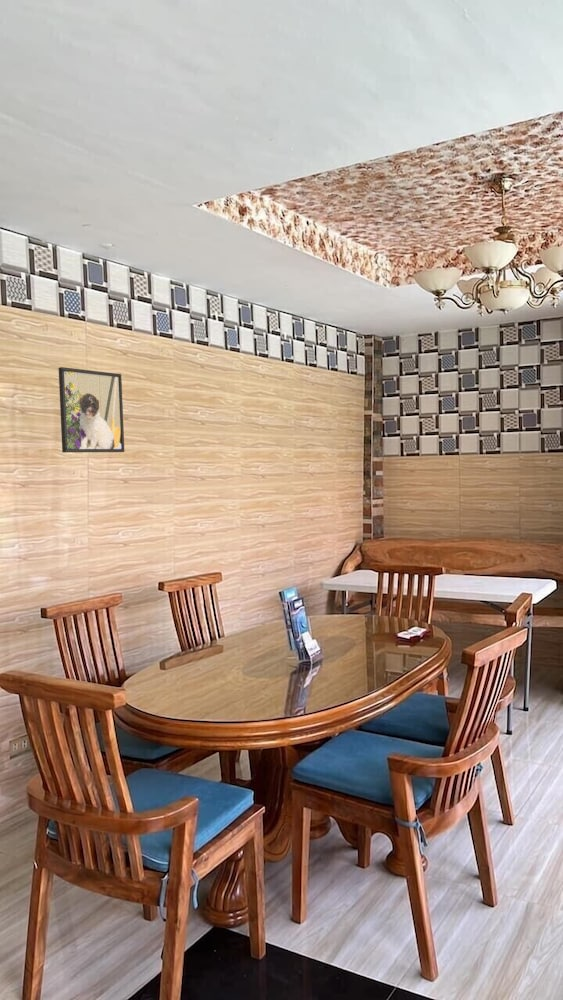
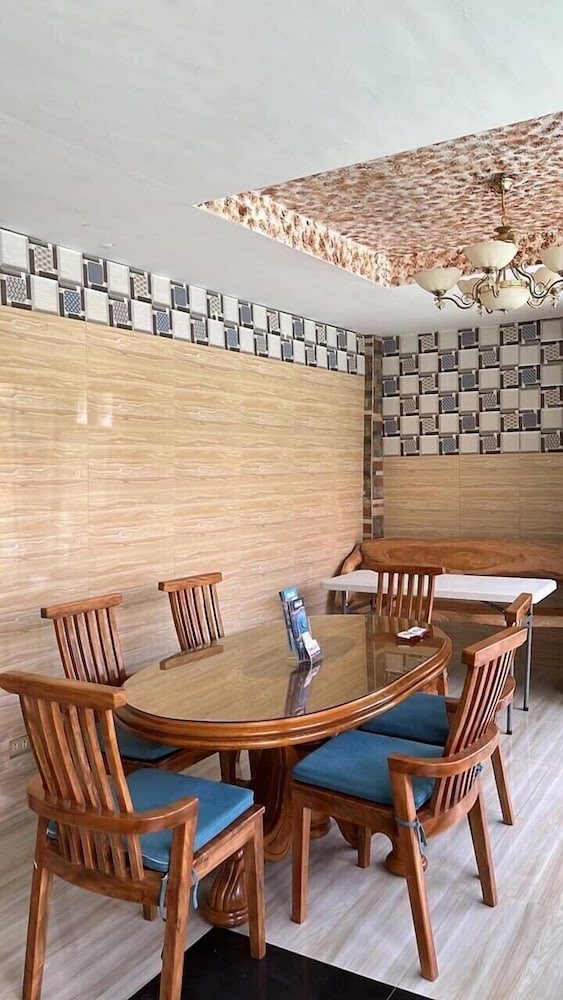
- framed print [58,366,125,453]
